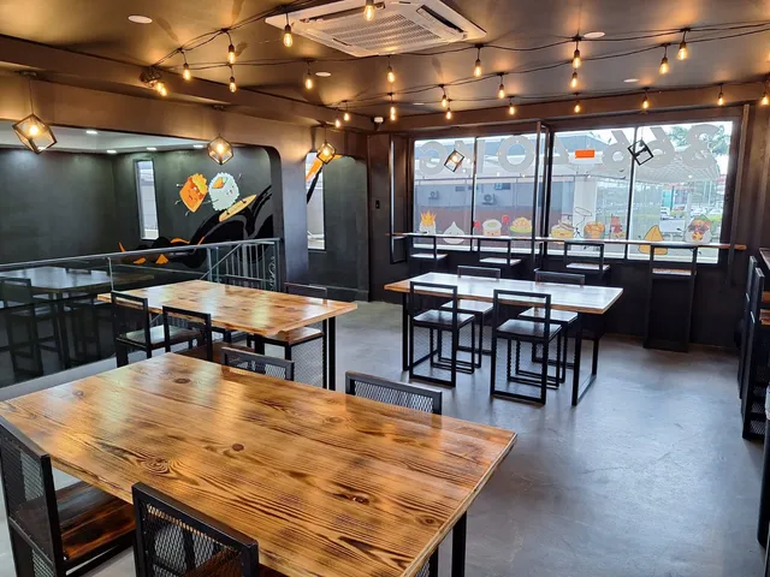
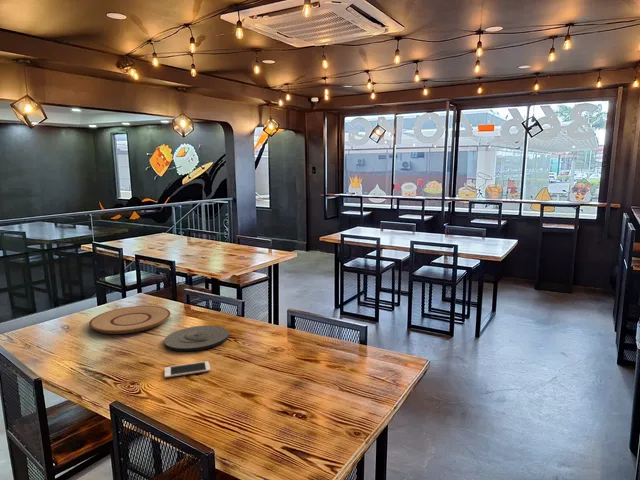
+ cell phone [164,360,211,379]
+ plate [88,305,172,335]
+ plate [163,325,230,352]
